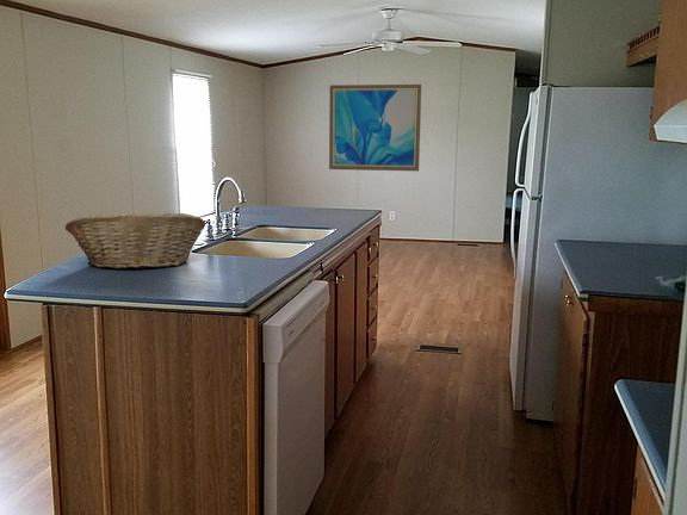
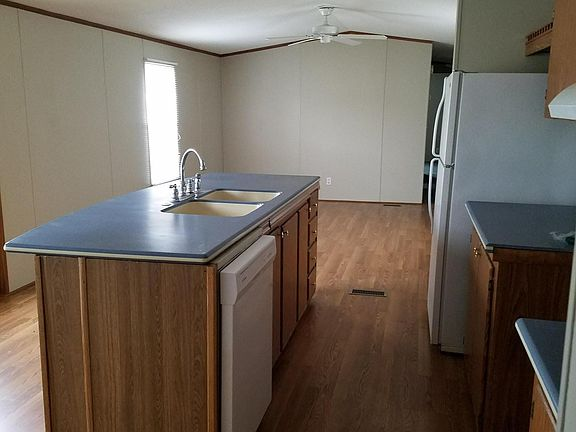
- fruit basket [64,212,206,271]
- wall art [328,83,422,173]
